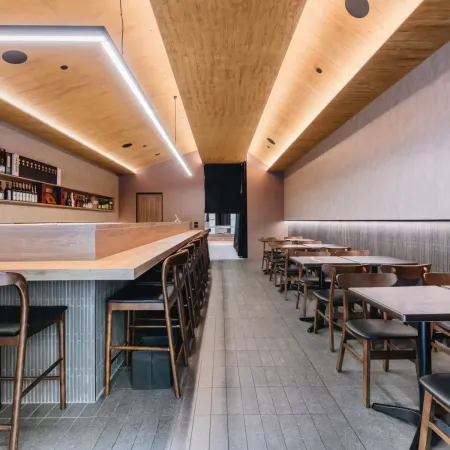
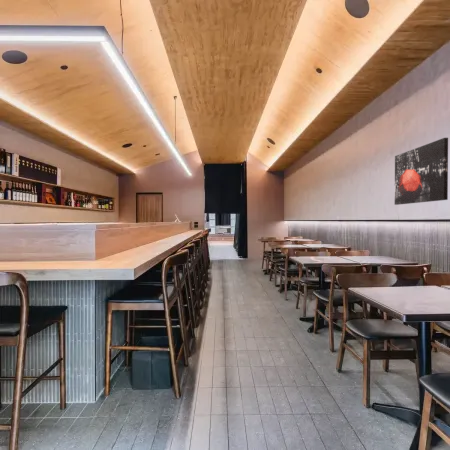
+ wall art [394,137,449,206]
